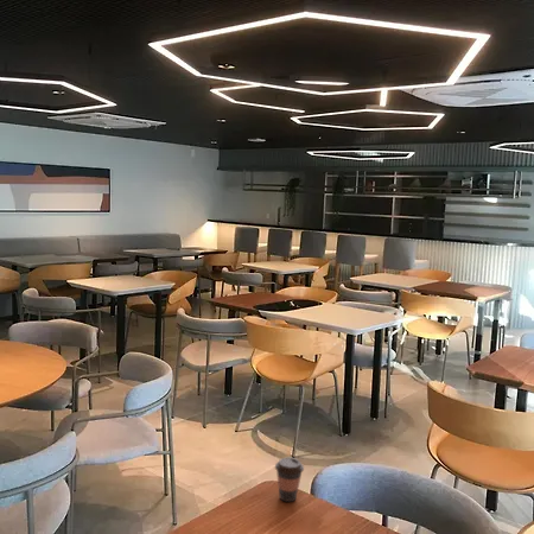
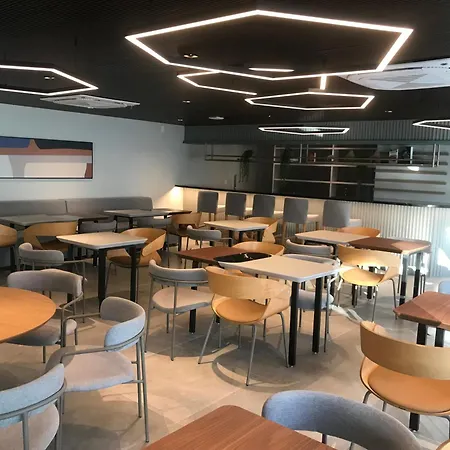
- coffee cup [274,457,305,503]
